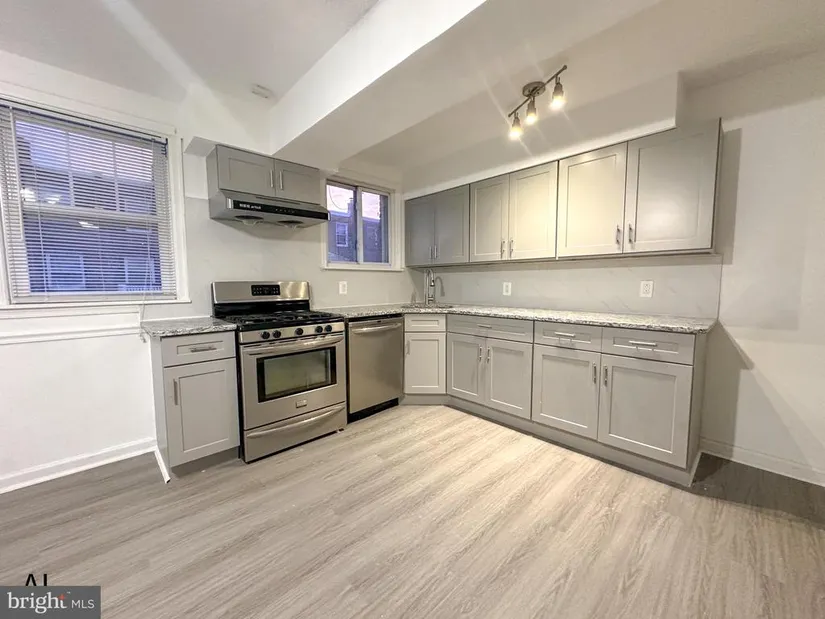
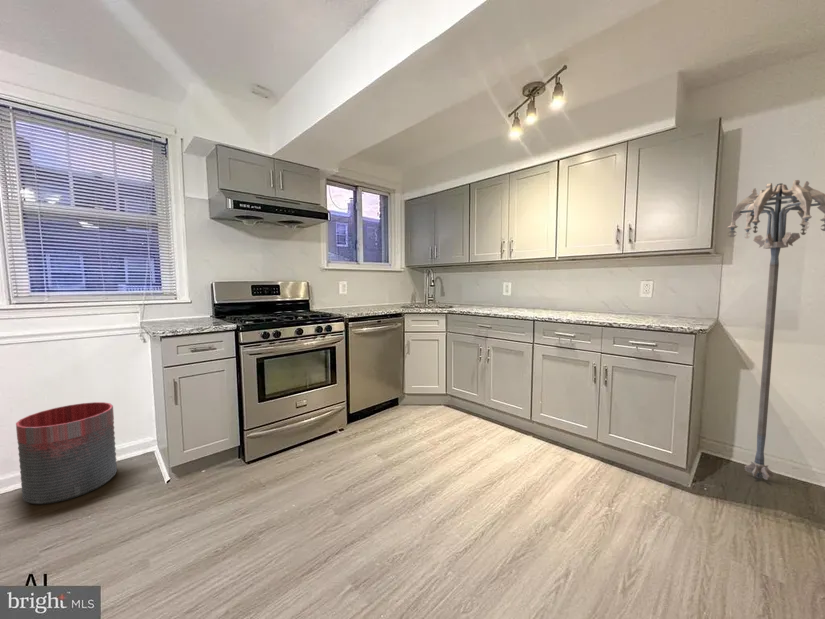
+ trash can [15,401,118,505]
+ floor lamp [726,179,825,481]
